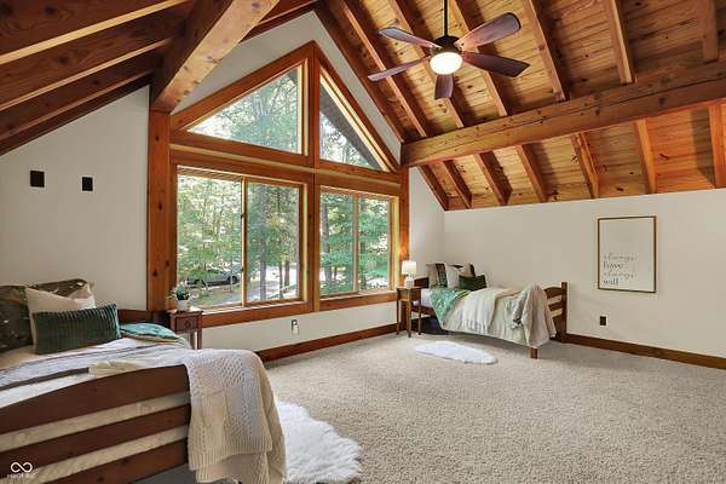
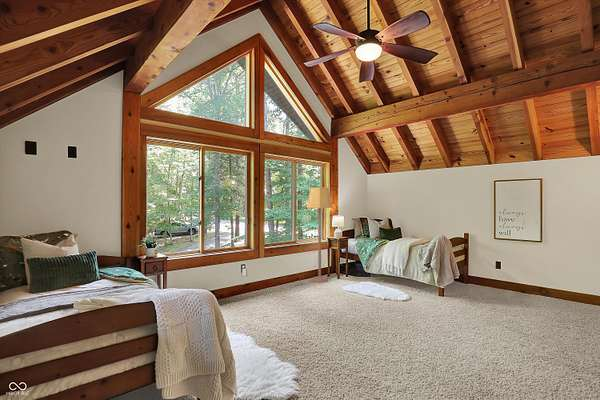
+ lamp [306,187,334,283]
